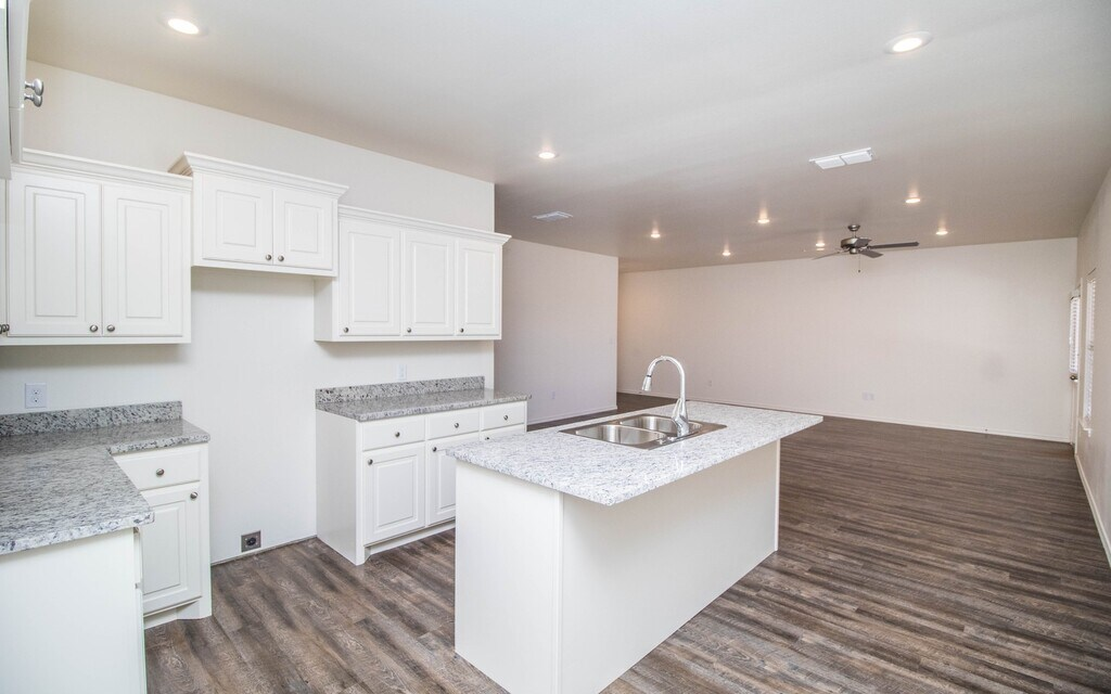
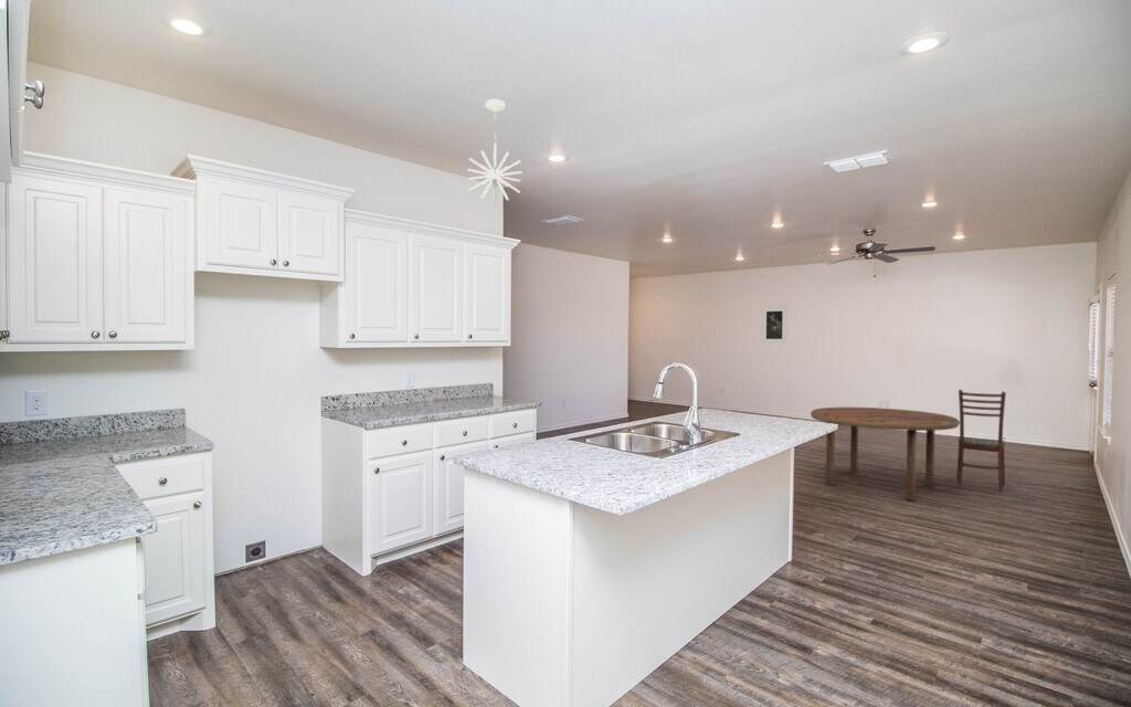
+ pendant light [466,98,522,207]
+ dining table [810,407,960,502]
+ dining chair [955,389,1007,492]
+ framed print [761,306,789,345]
